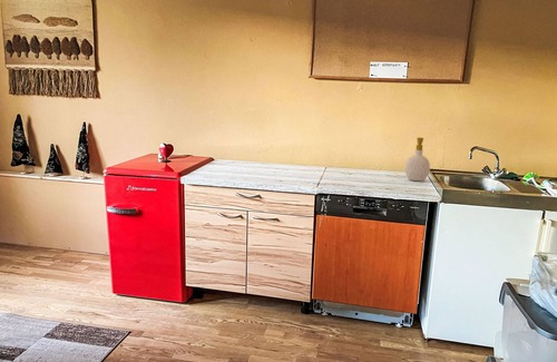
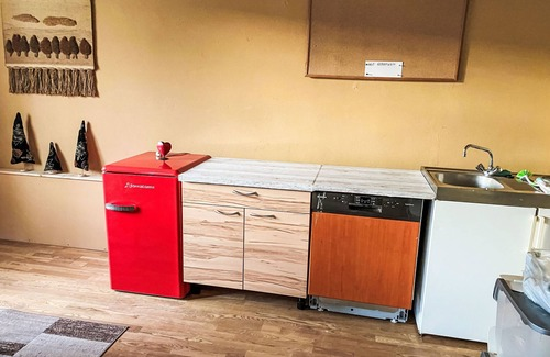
- soap bottle [404,137,431,183]
